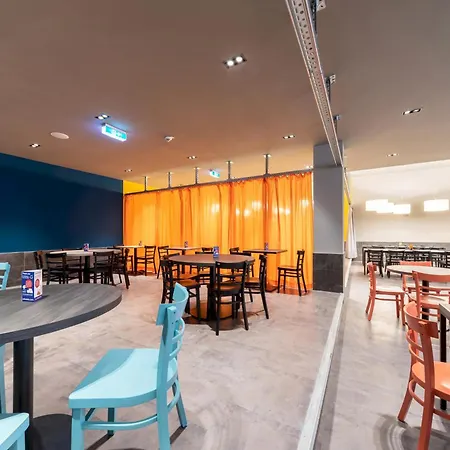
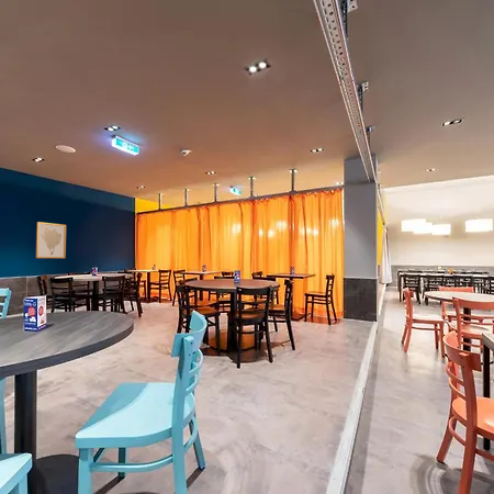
+ wall art [35,221,67,259]
